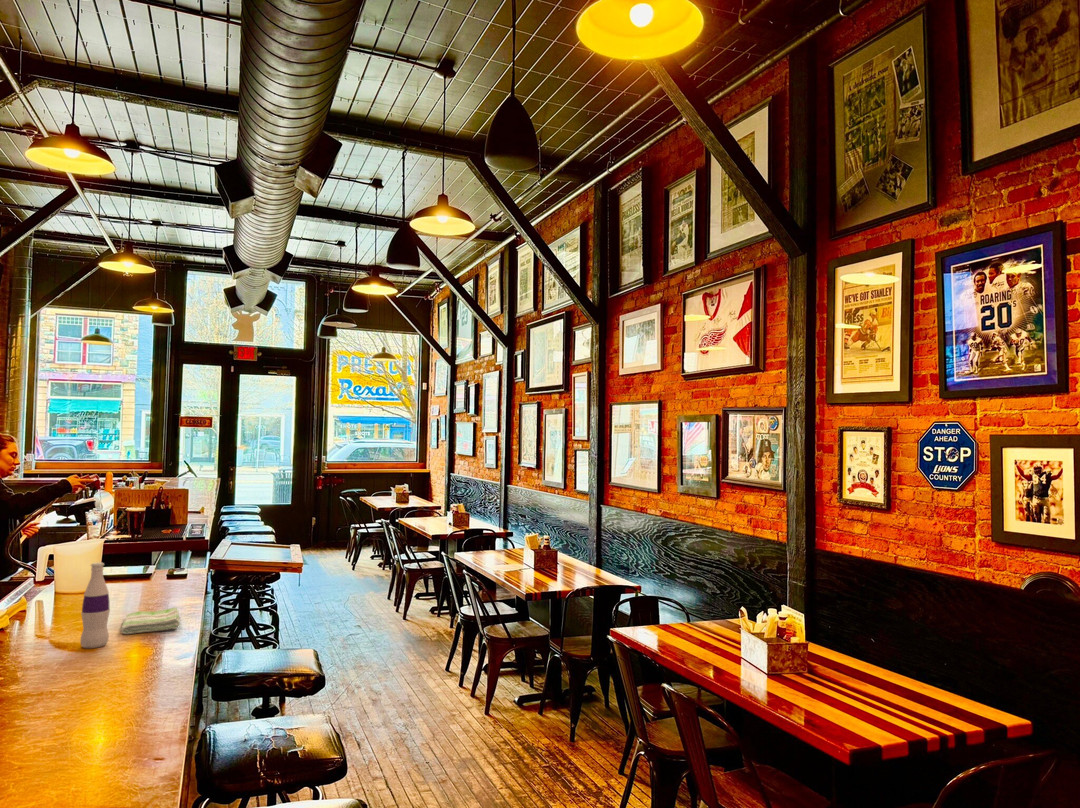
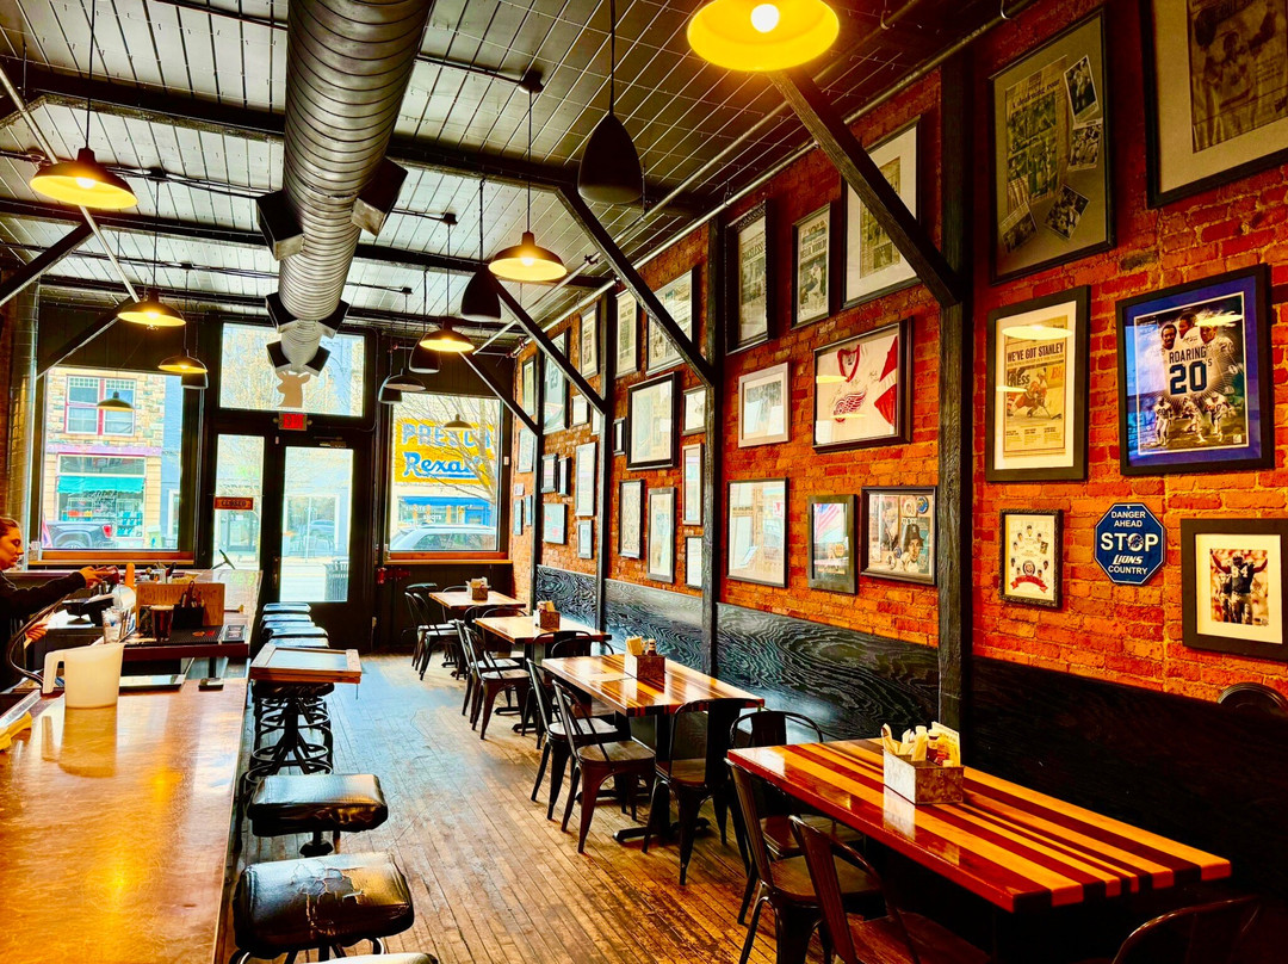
- bottle [80,561,111,649]
- dish towel [120,606,181,635]
